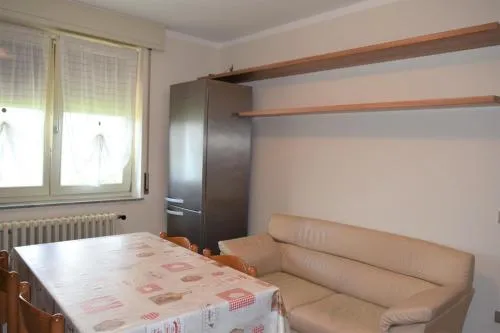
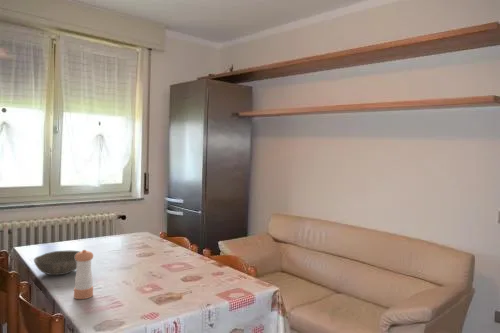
+ pepper shaker [73,249,94,300]
+ bowl [33,250,81,276]
